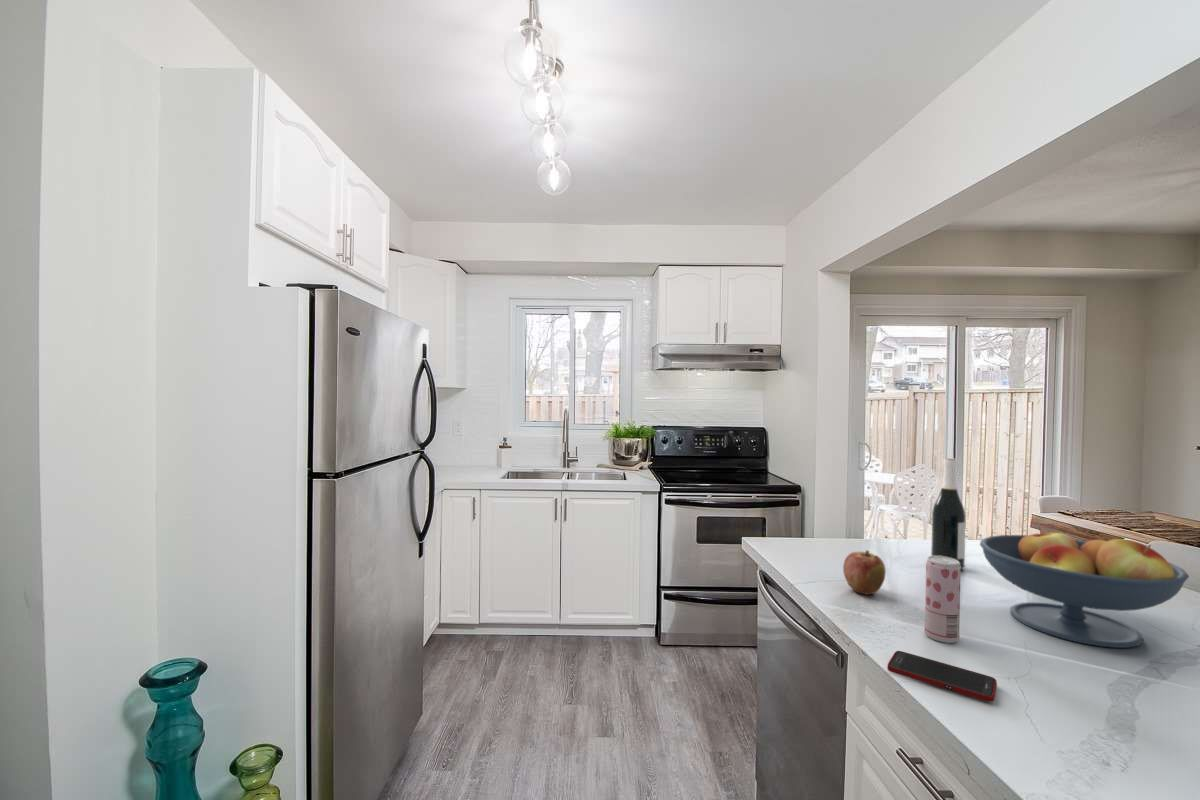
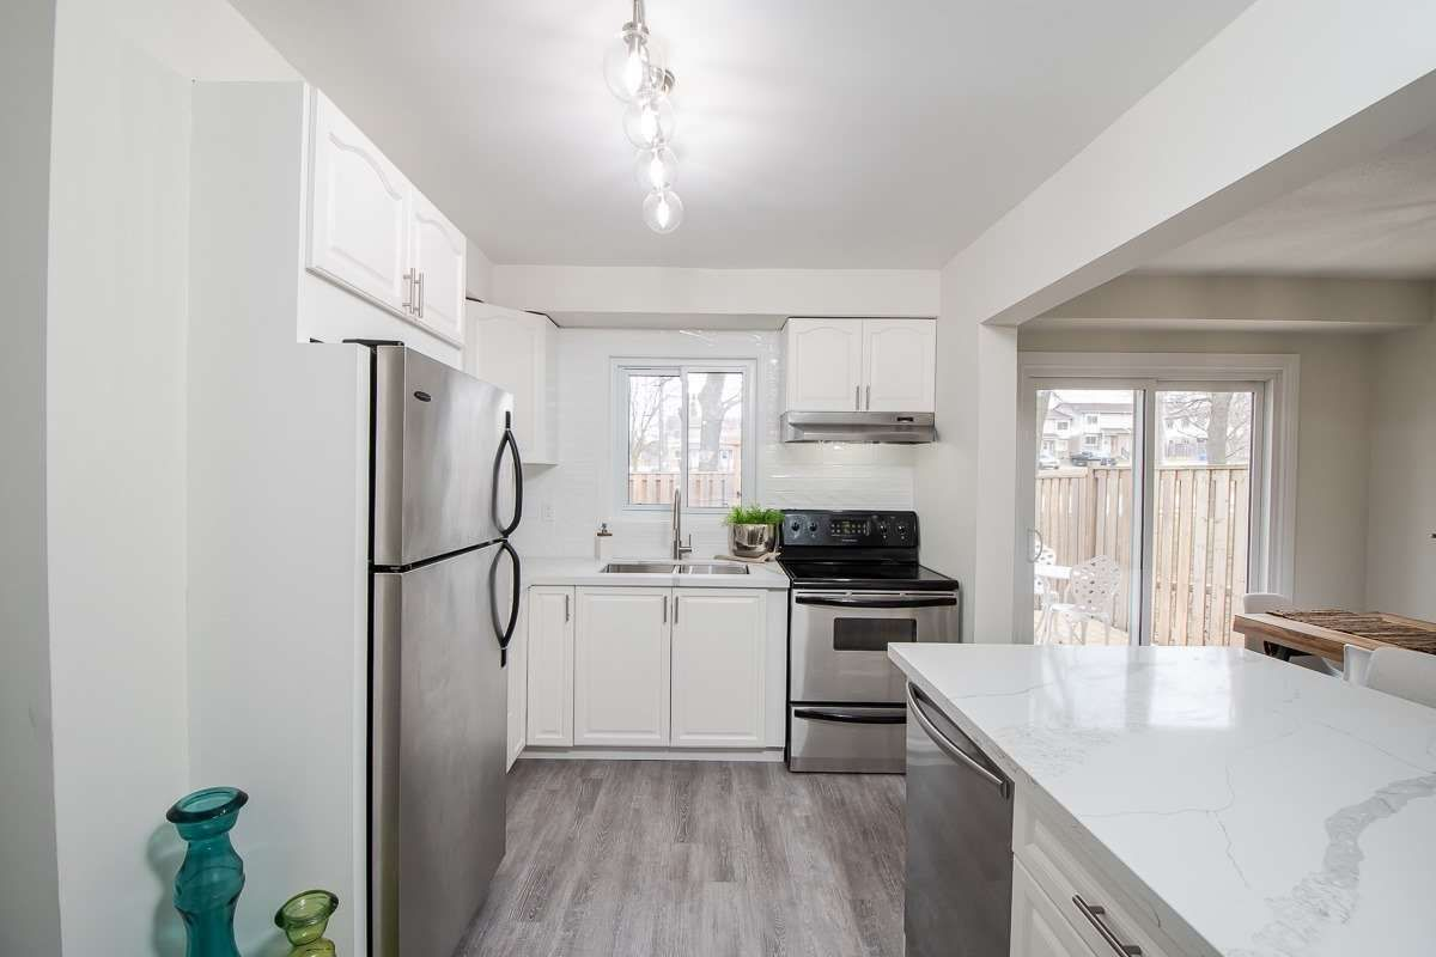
- wine bottle [930,457,967,571]
- apple [842,549,887,596]
- beverage can [924,555,961,644]
- fruit bowl [979,526,1190,649]
- cell phone [886,650,998,703]
